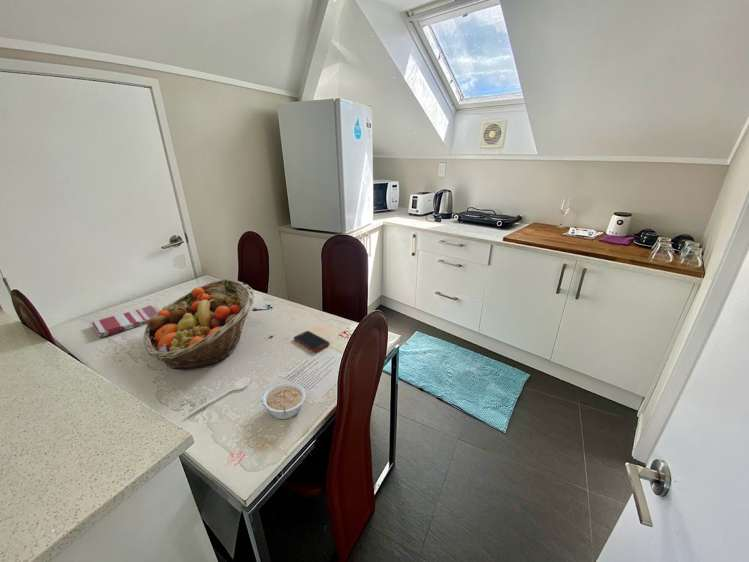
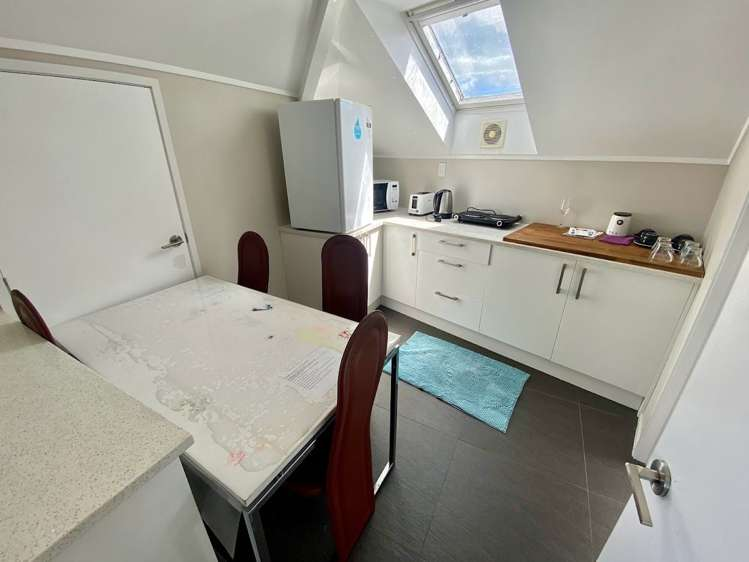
- stirrer [187,377,251,416]
- dish towel [91,304,158,338]
- fruit basket [143,278,255,371]
- cell phone [293,330,331,353]
- legume [260,381,307,420]
